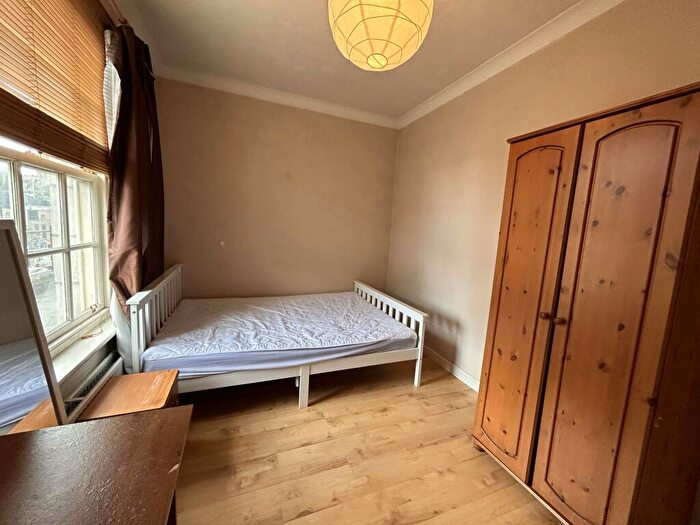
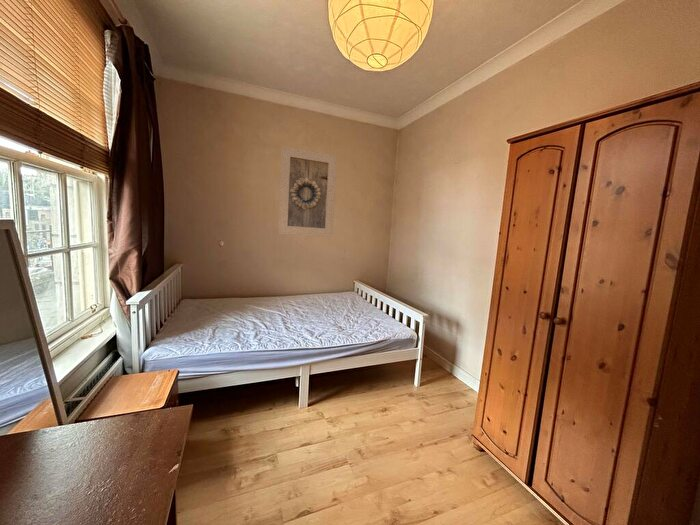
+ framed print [277,145,338,238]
